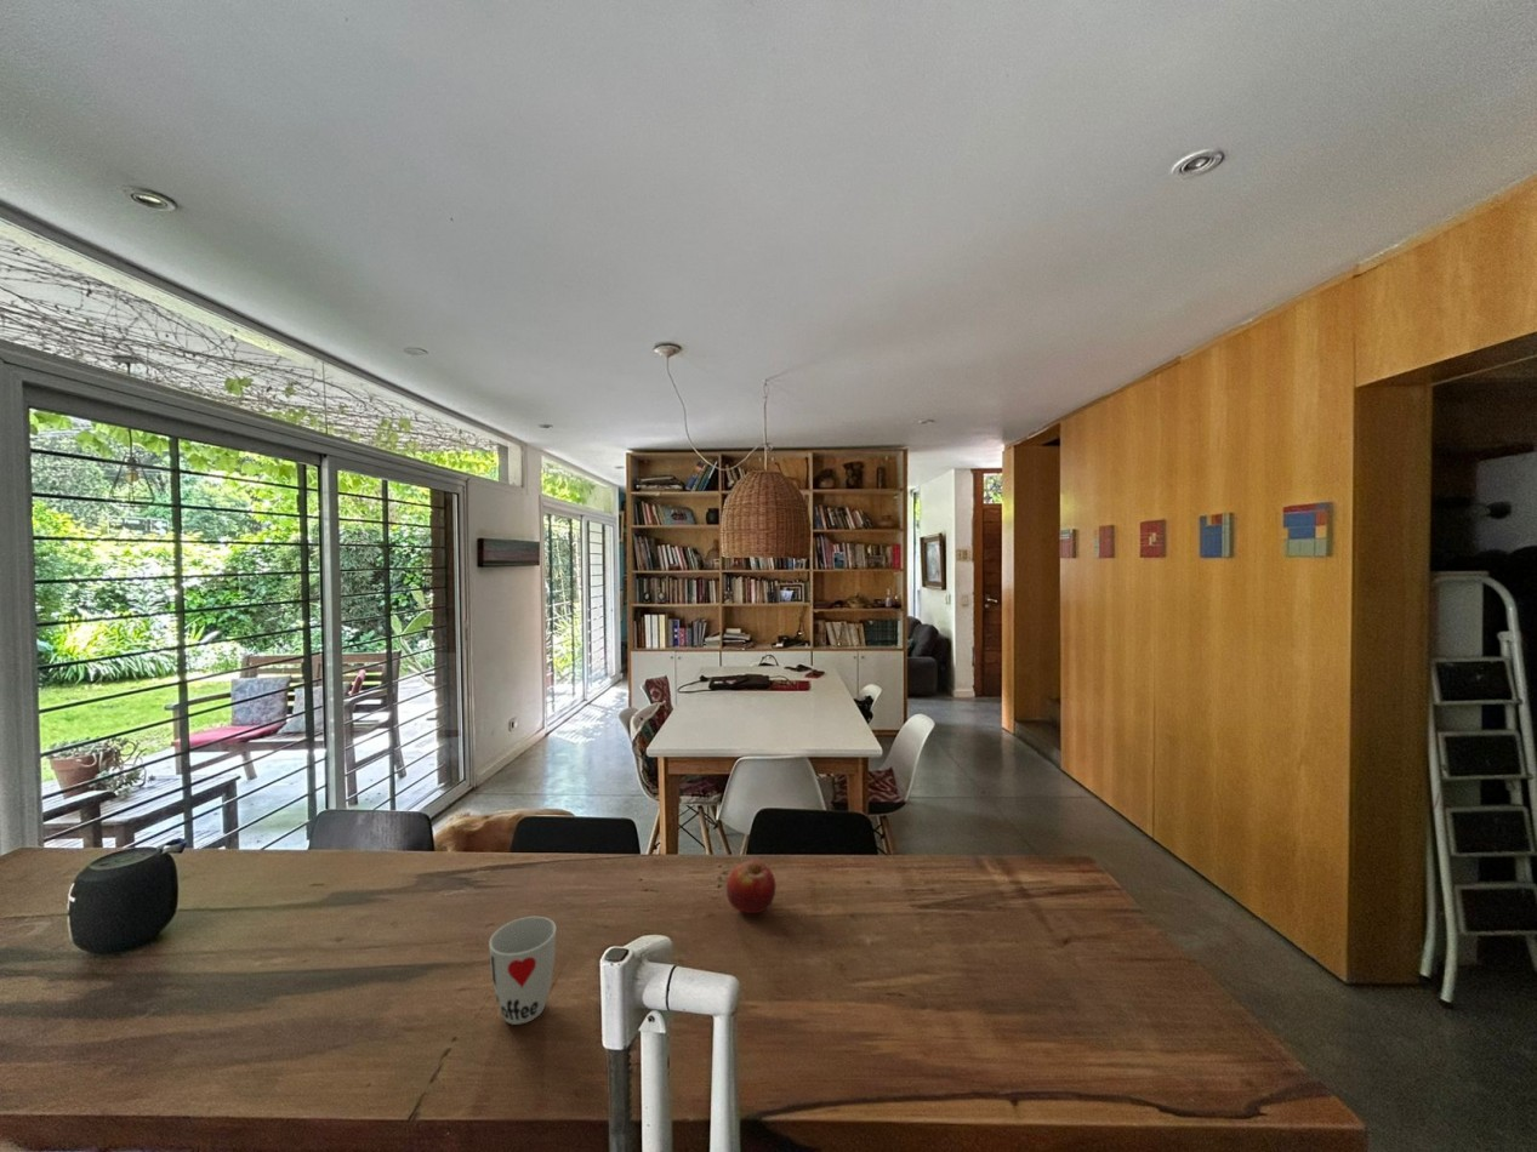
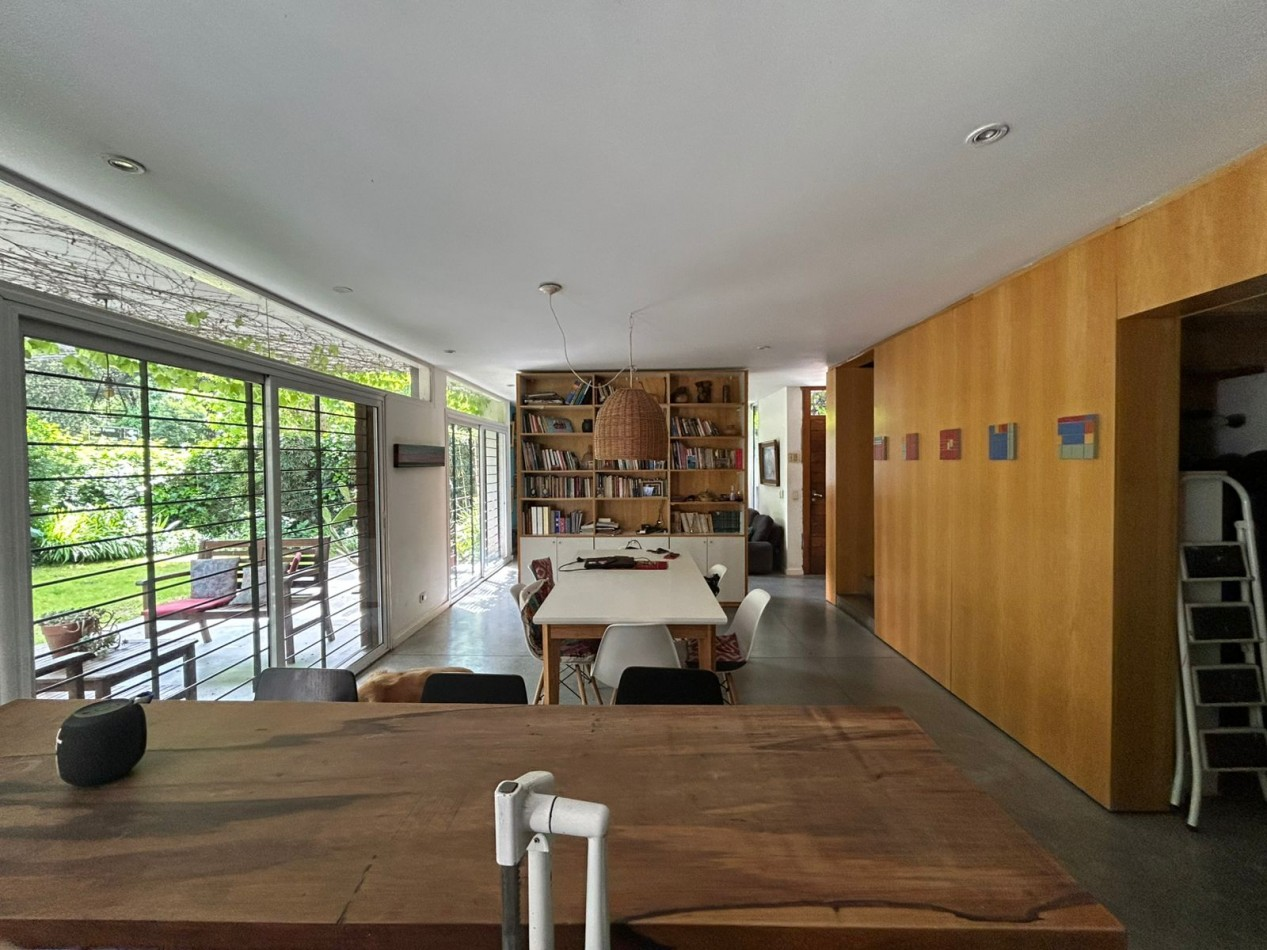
- cup [488,916,557,1026]
- fruit [725,859,778,914]
